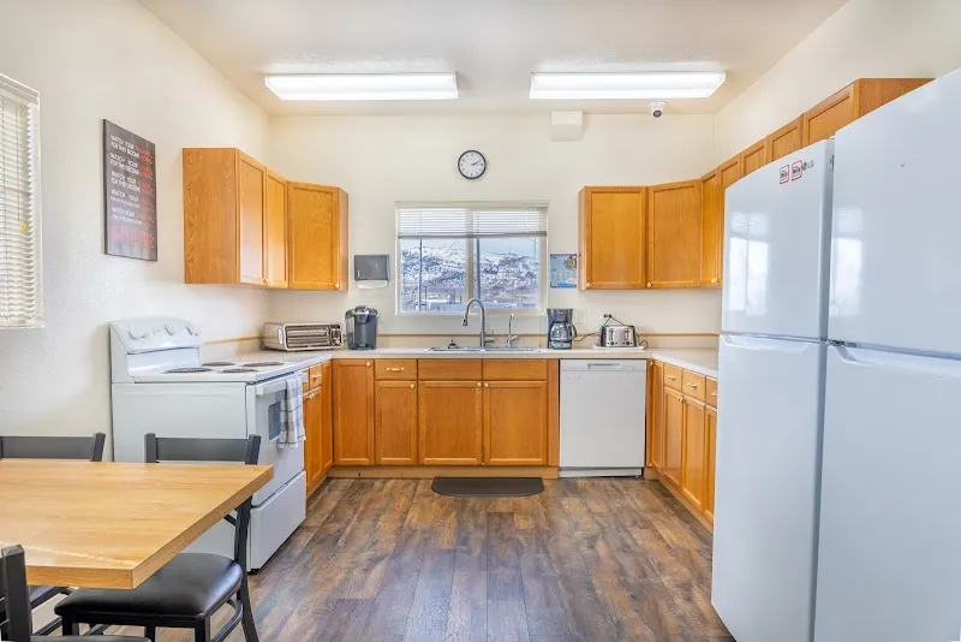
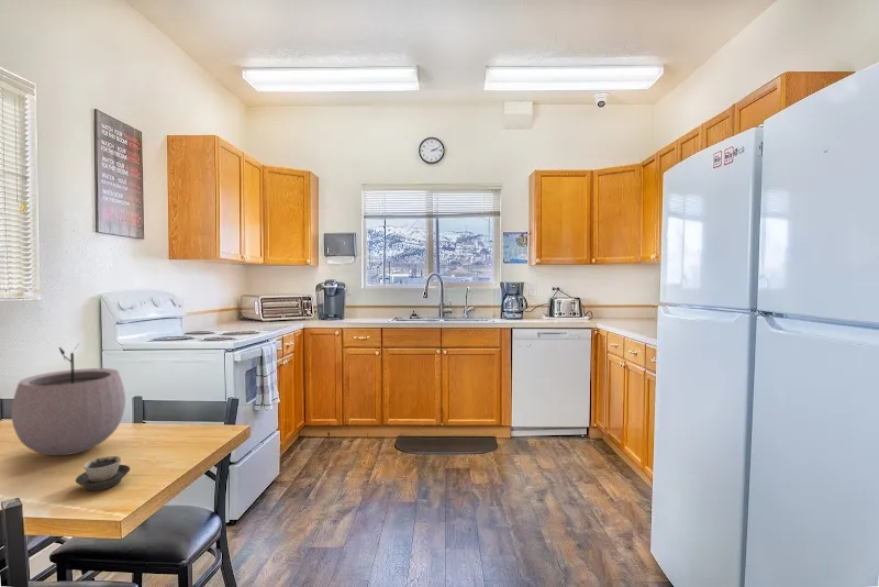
+ plant pot [10,344,126,456]
+ cup [75,455,131,491]
